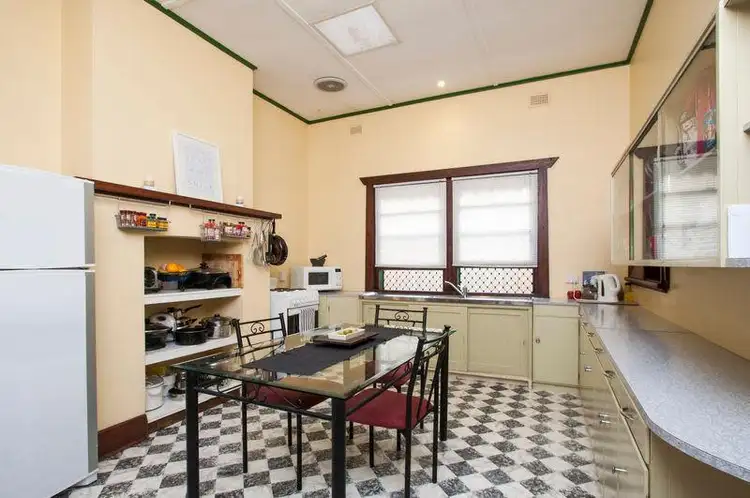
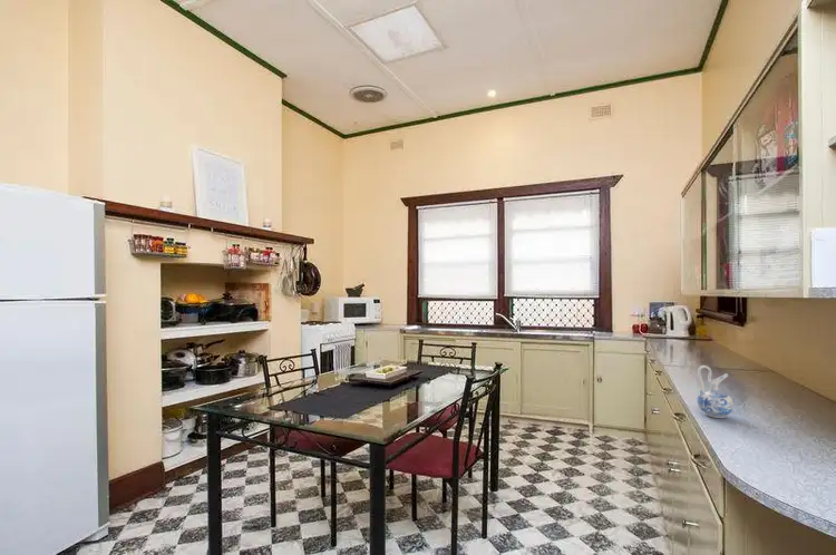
+ ceramic pitcher [696,364,735,419]
